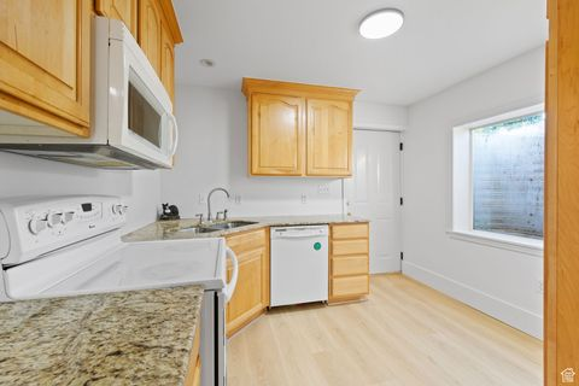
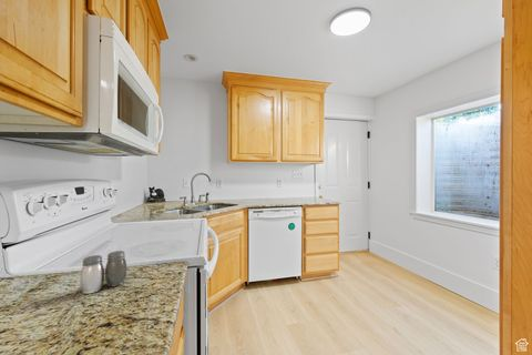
+ salt and pepper shaker [79,250,127,295]
